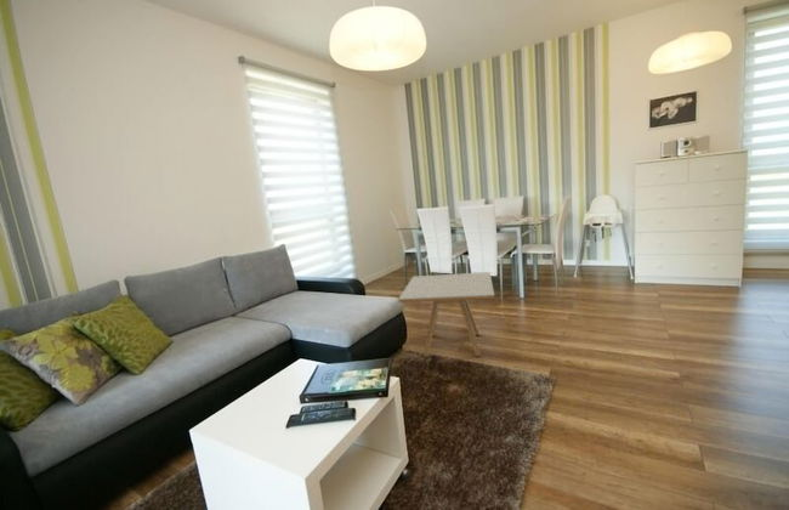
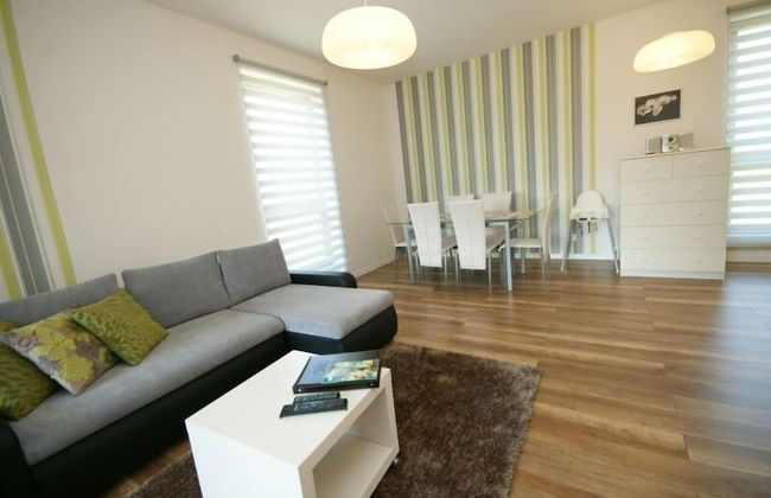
- side table [397,271,495,358]
